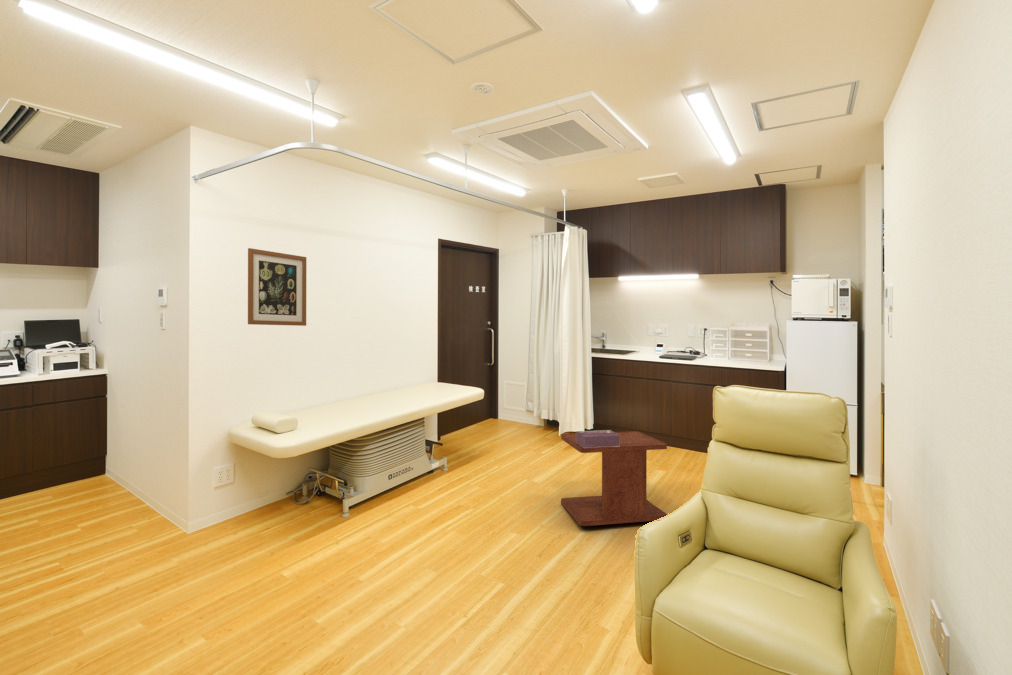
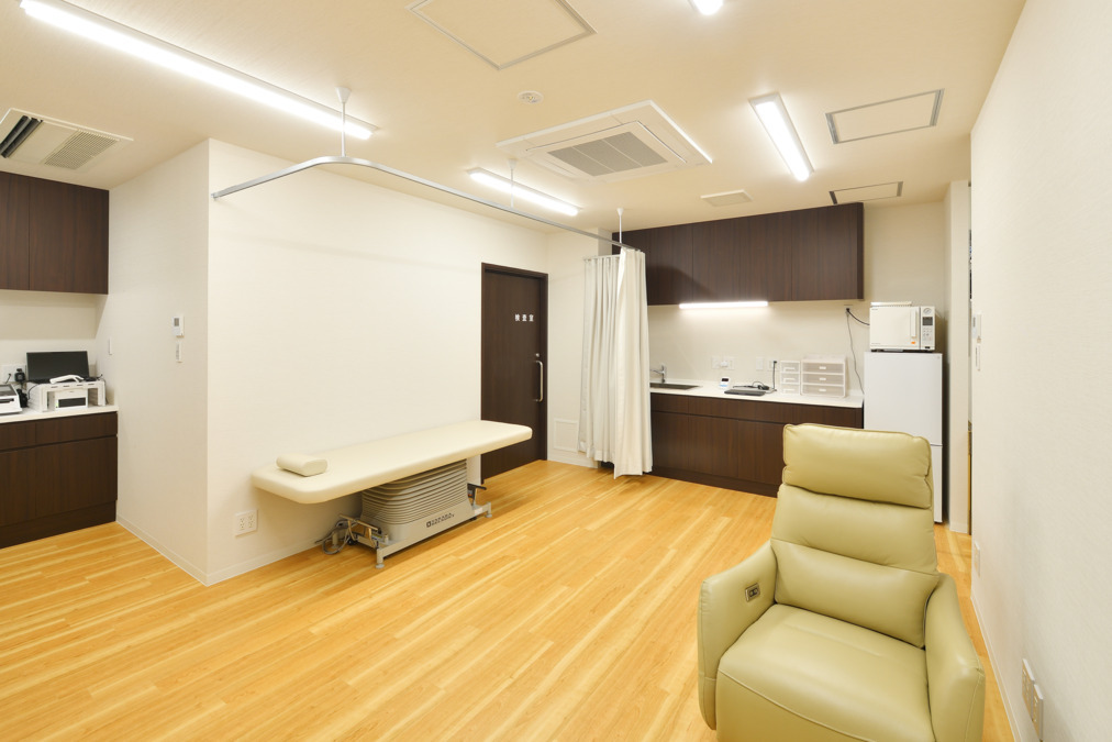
- wall art [247,247,307,327]
- side table [560,430,668,527]
- tissue box [575,429,620,448]
